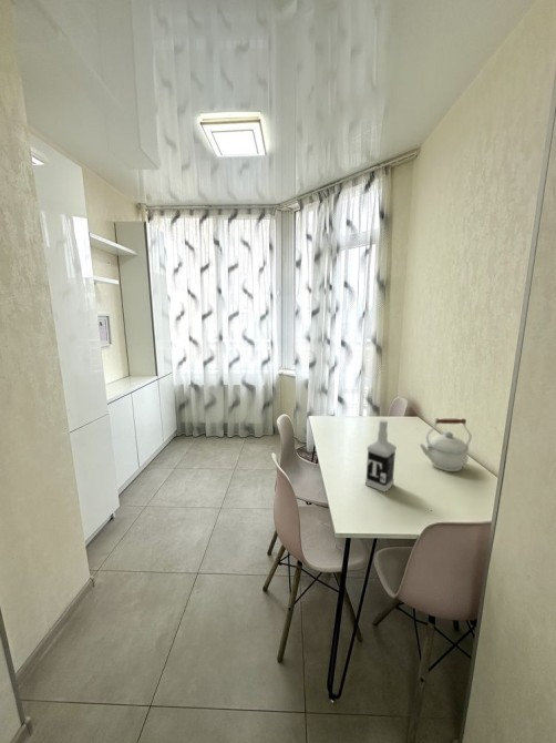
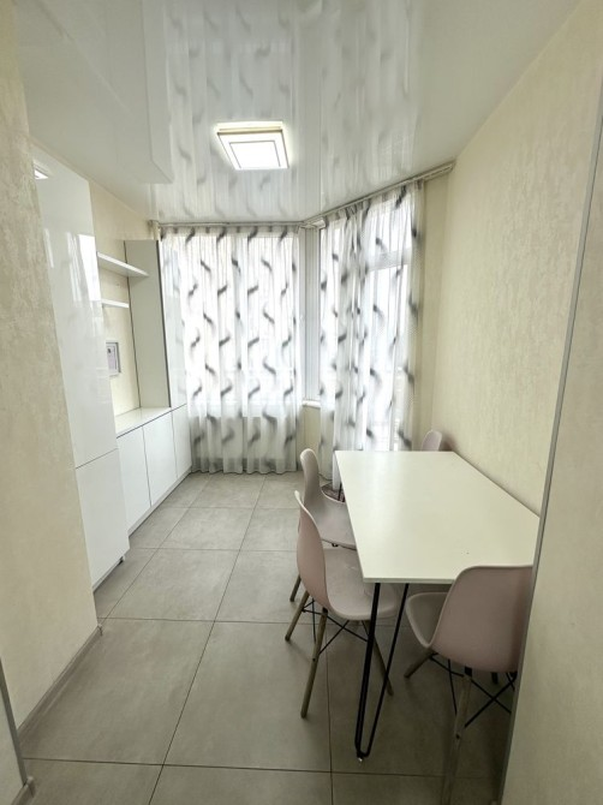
- vodka [364,418,398,493]
- kettle [419,417,473,472]
